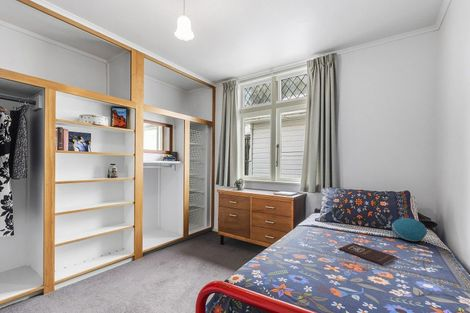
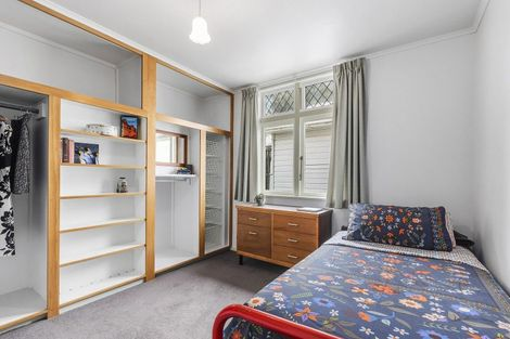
- book [338,242,397,267]
- cushion [391,217,428,242]
